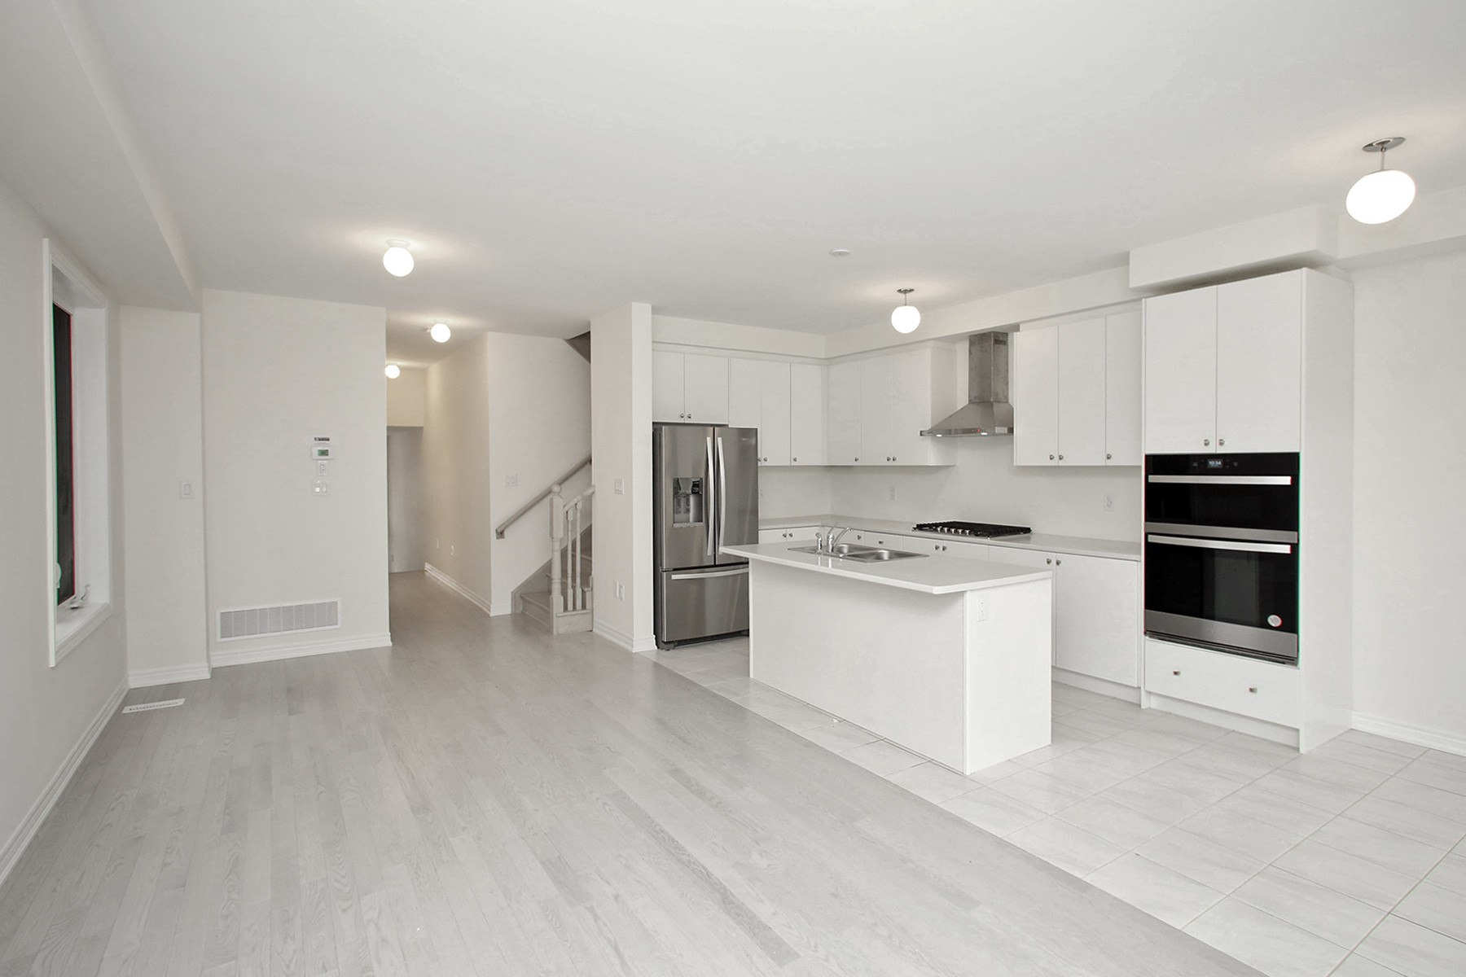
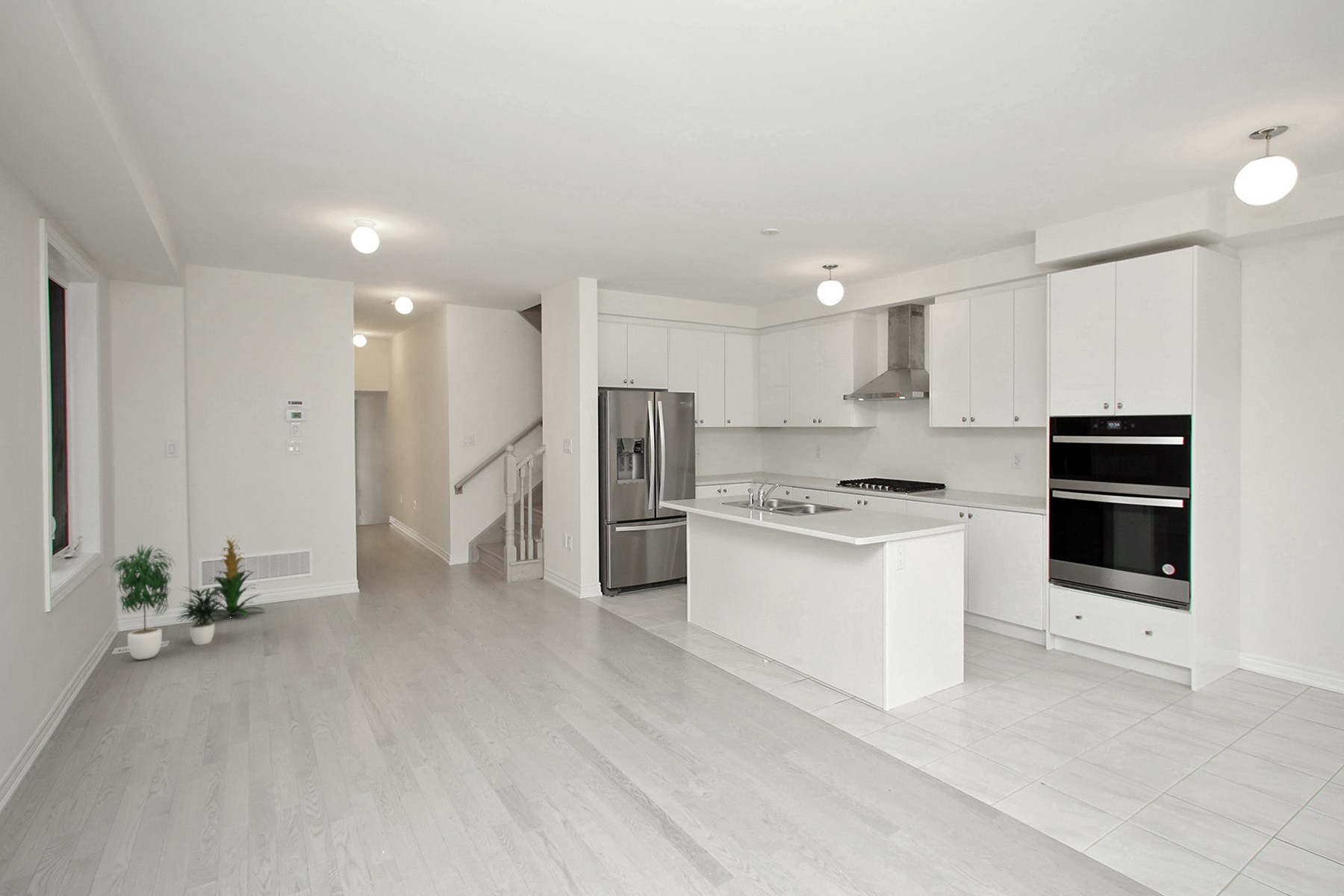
+ potted plant [110,542,230,660]
+ indoor plant [201,535,266,617]
